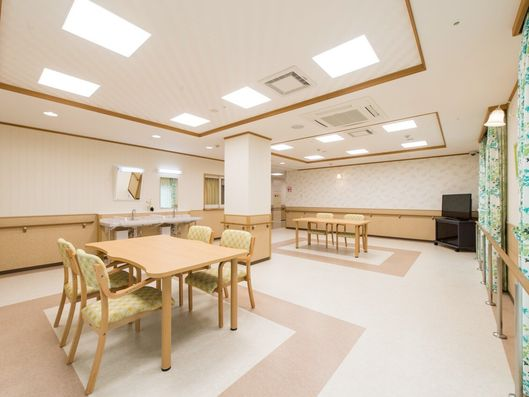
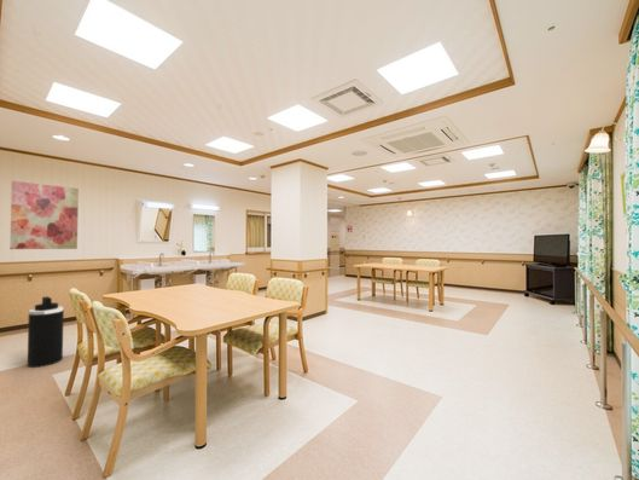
+ wall art [8,180,80,250]
+ trash can [27,295,65,369]
